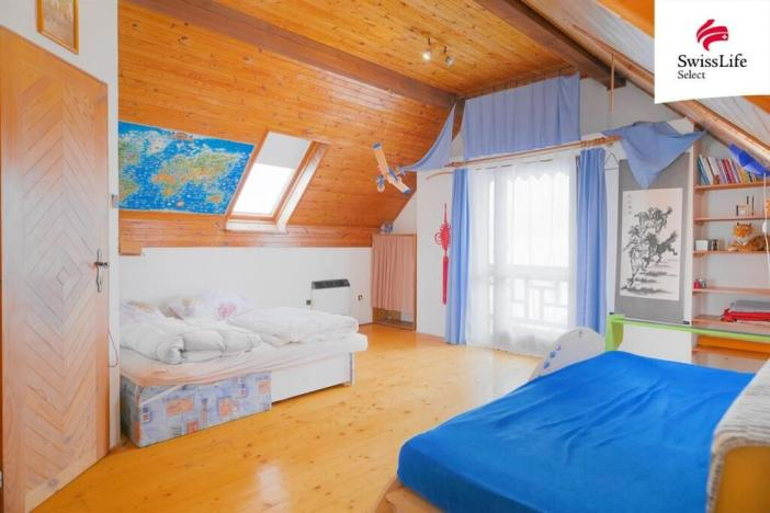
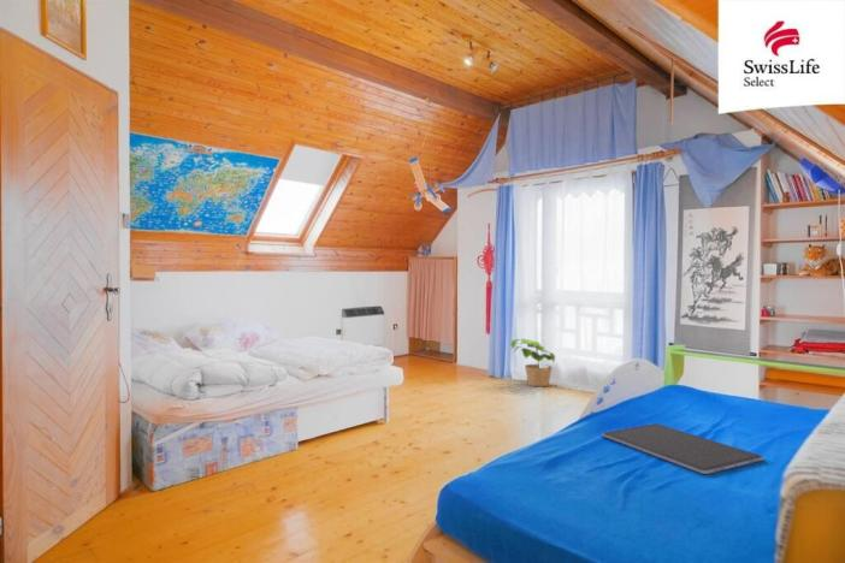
+ potted plant [510,338,556,387]
+ tablet [601,422,764,475]
